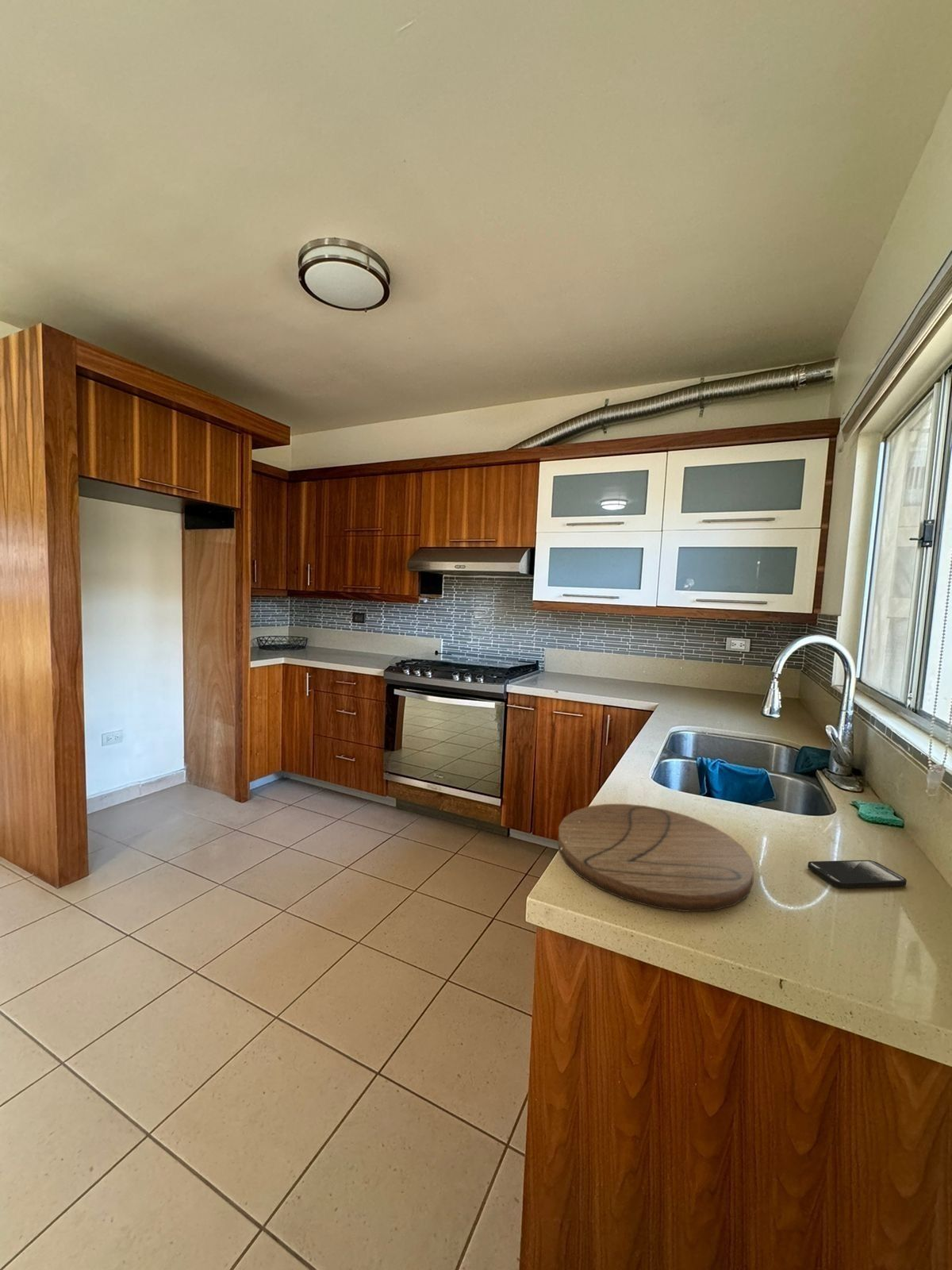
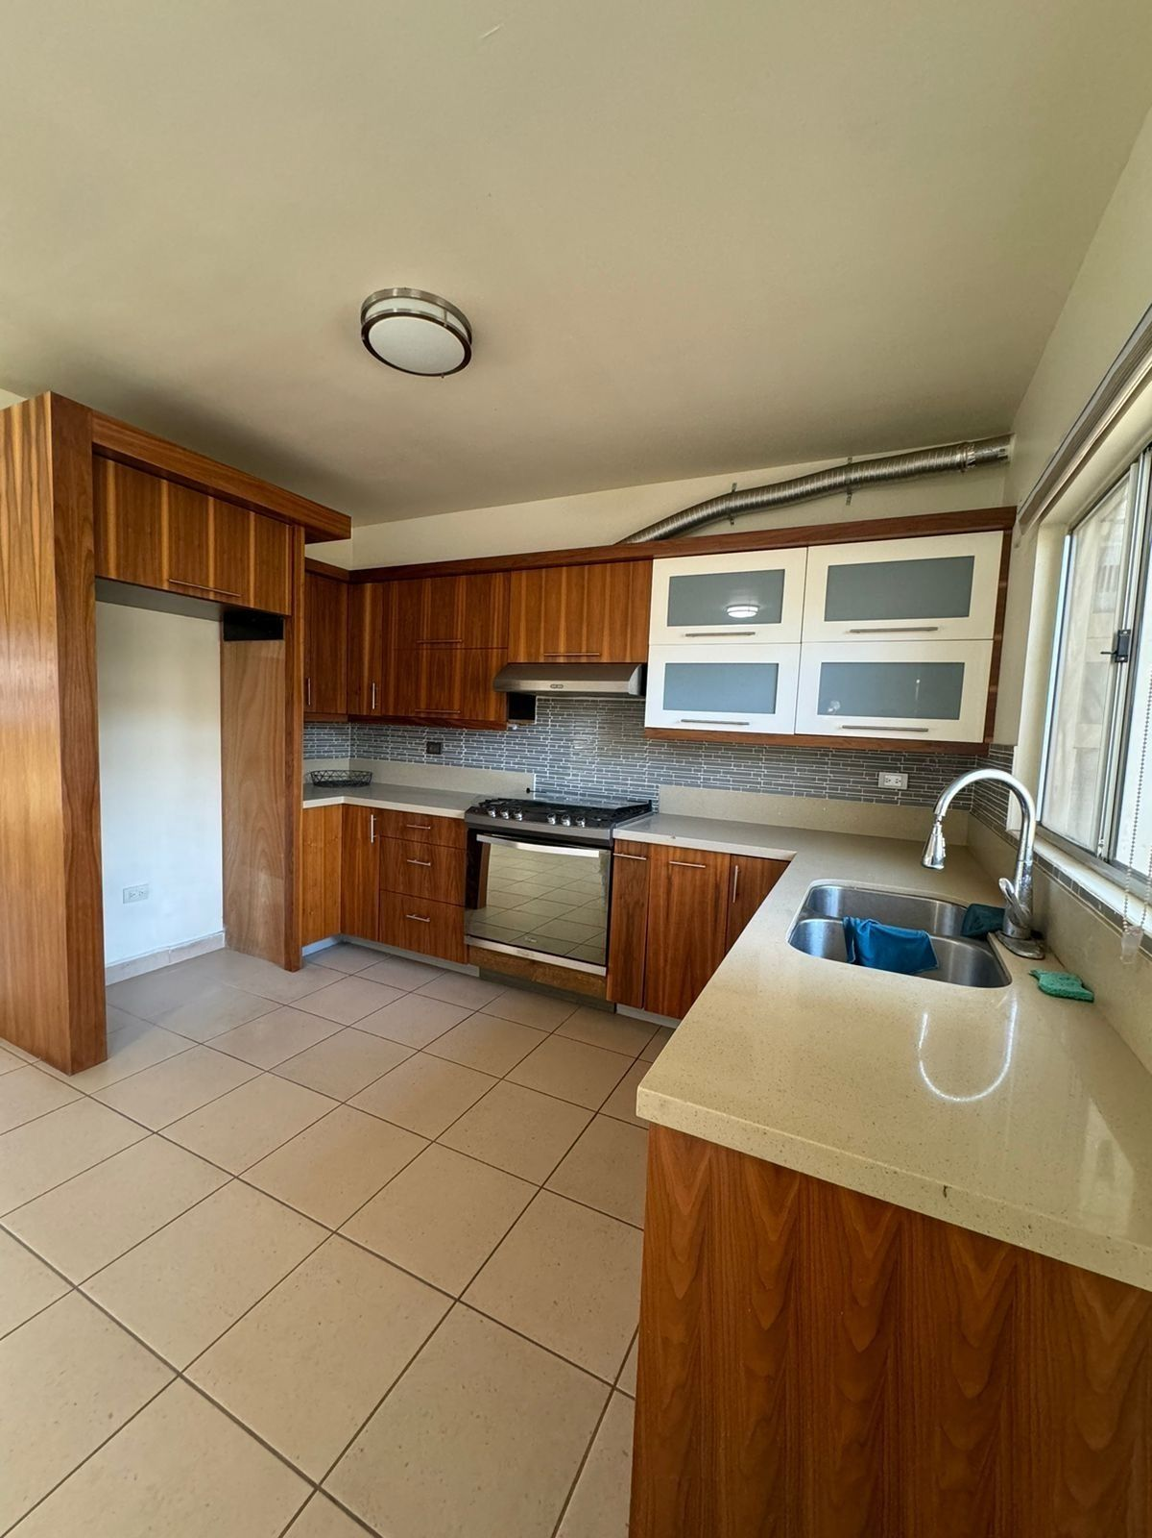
- smartphone [807,860,908,888]
- cutting board [557,803,755,913]
